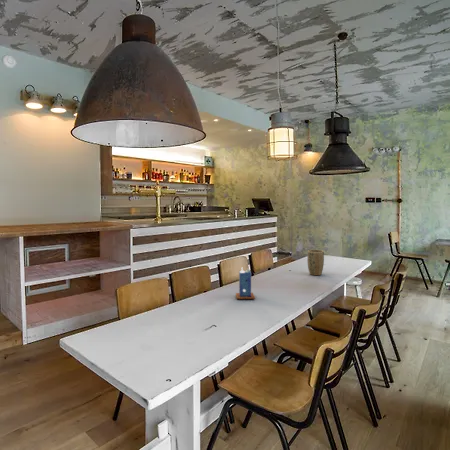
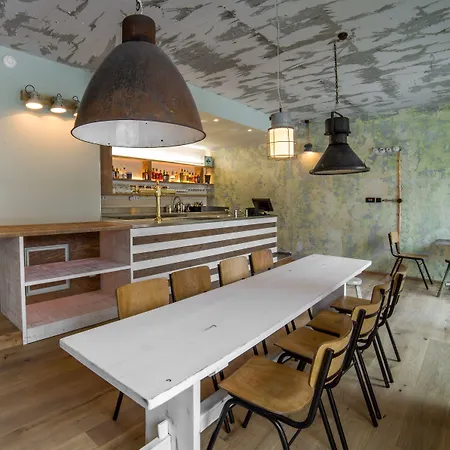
- candle [235,267,256,300]
- plant pot [306,249,325,276]
